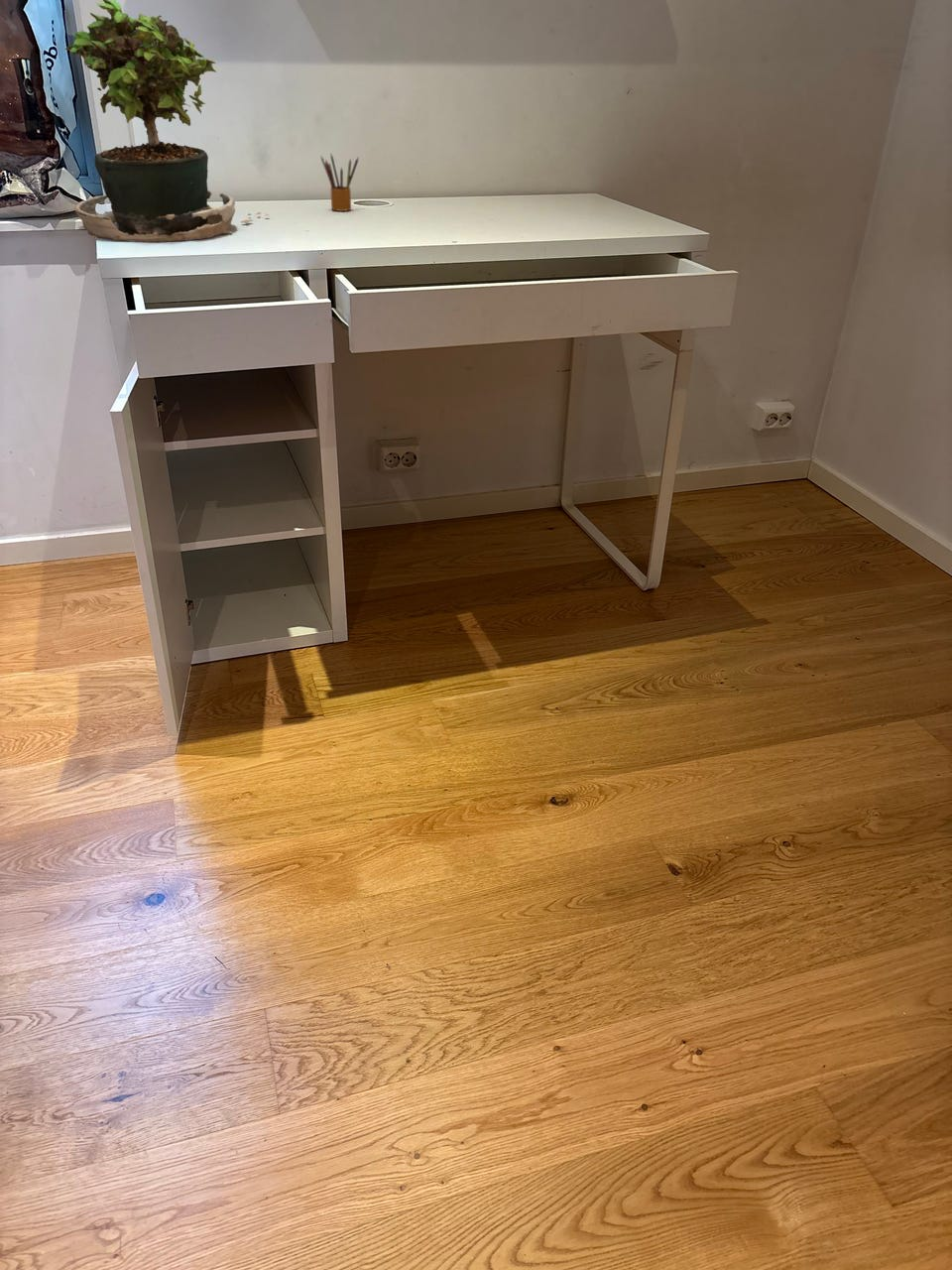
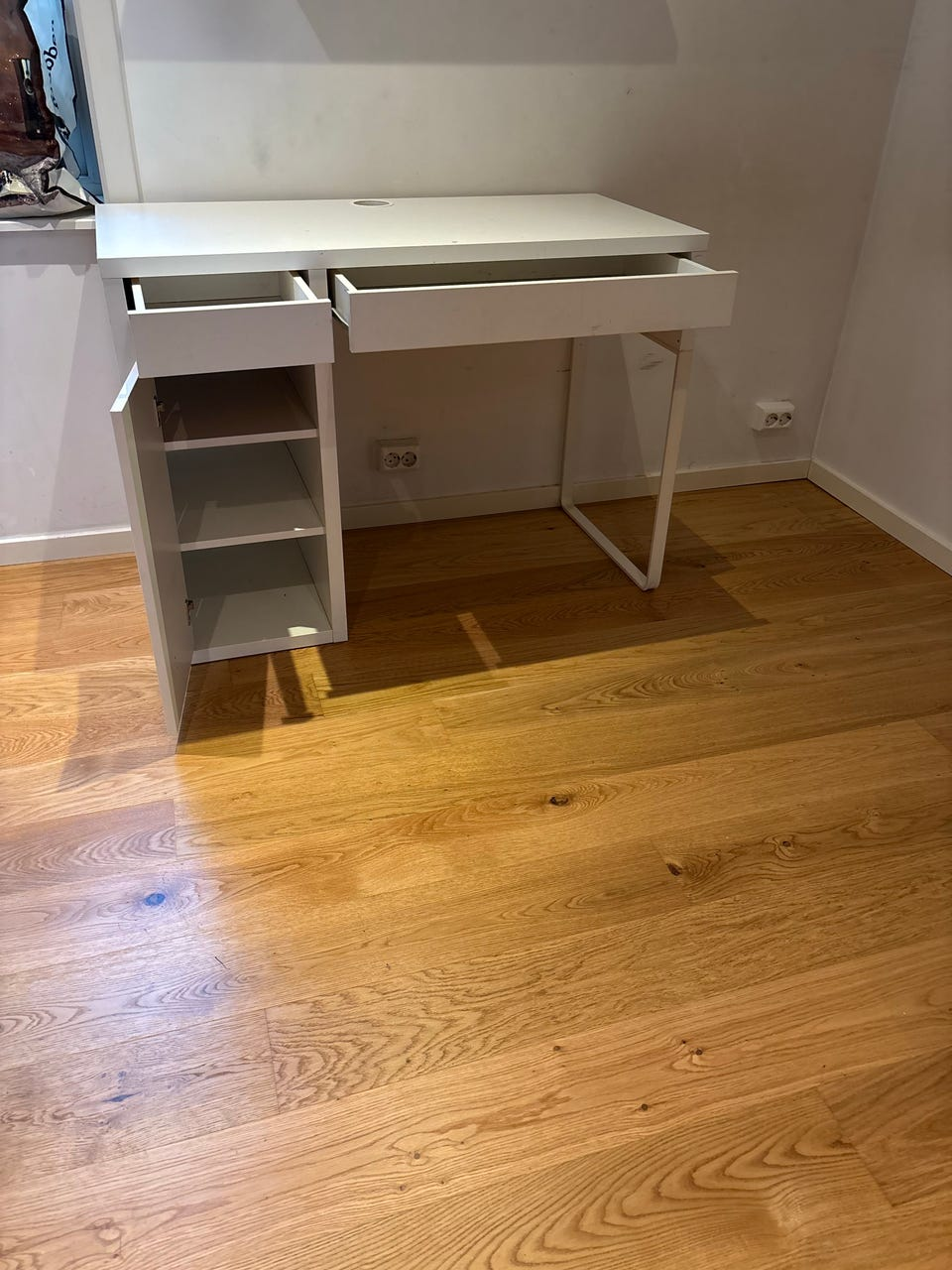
- pencil box [320,154,360,212]
- potted plant [64,0,271,243]
